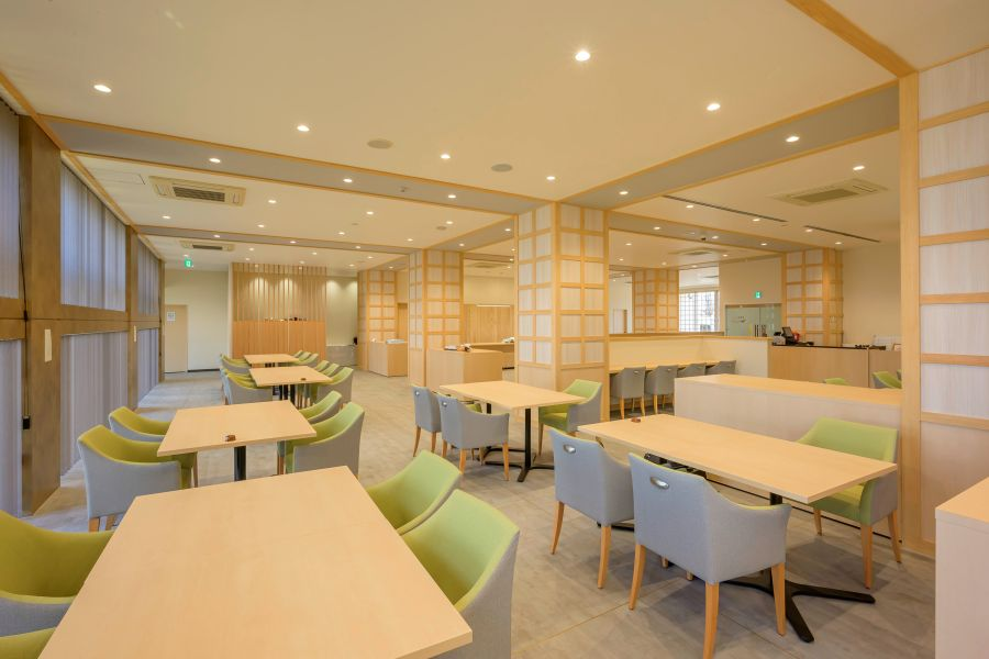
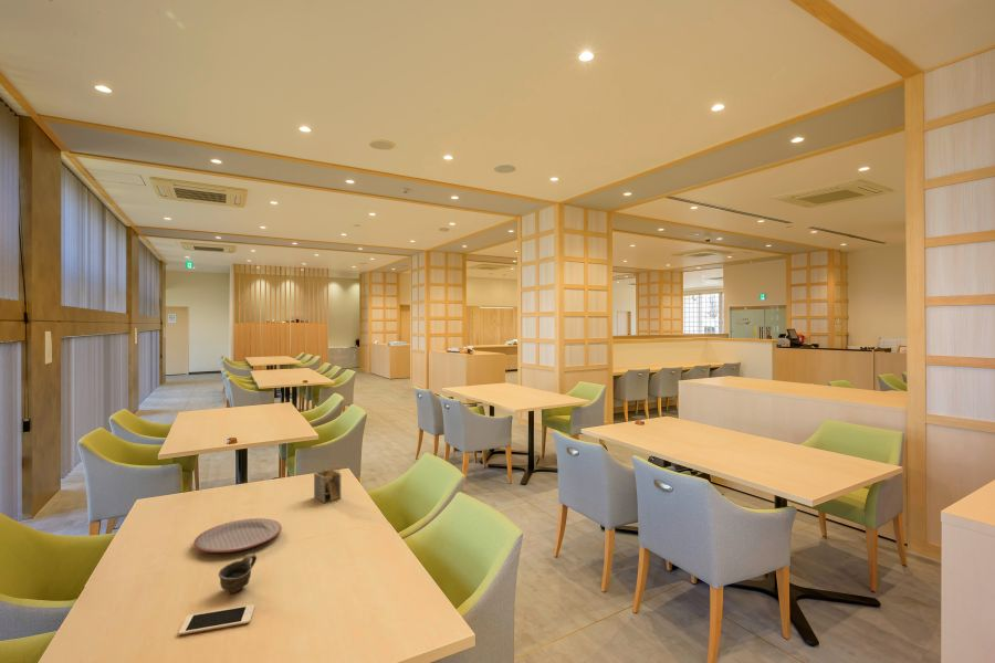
+ cup [218,552,258,594]
+ napkin holder [313,464,342,504]
+ plate [192,517,283,554]
+ cell phone [177,603,255,636]
